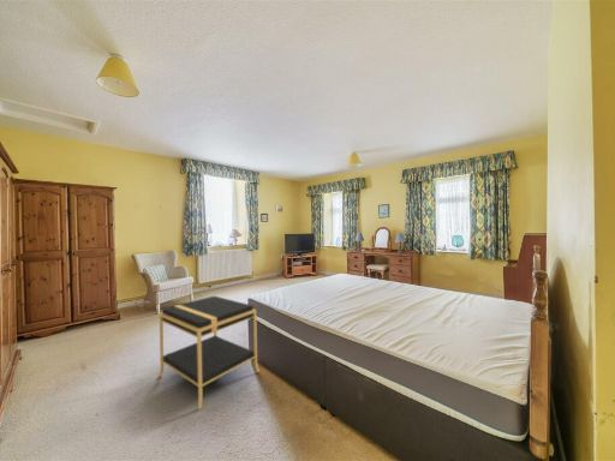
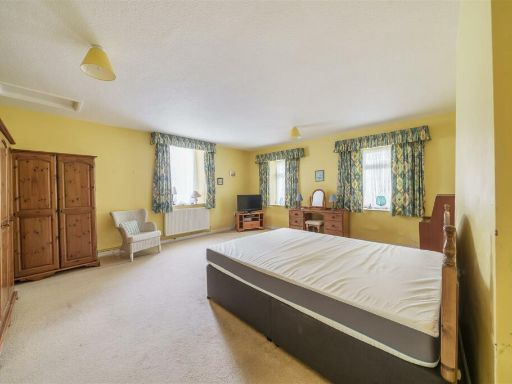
- nightstand [157,295,261,411]
